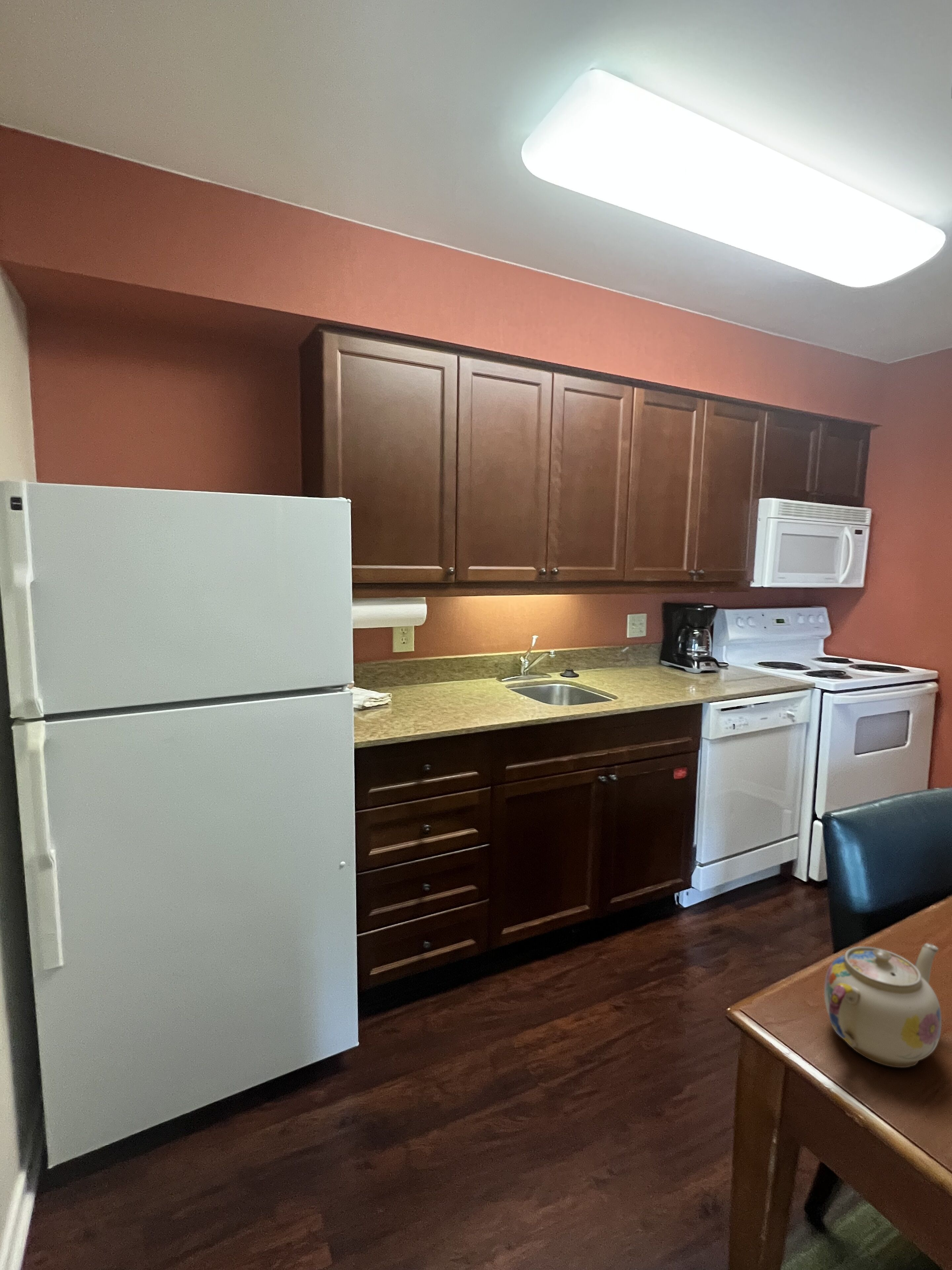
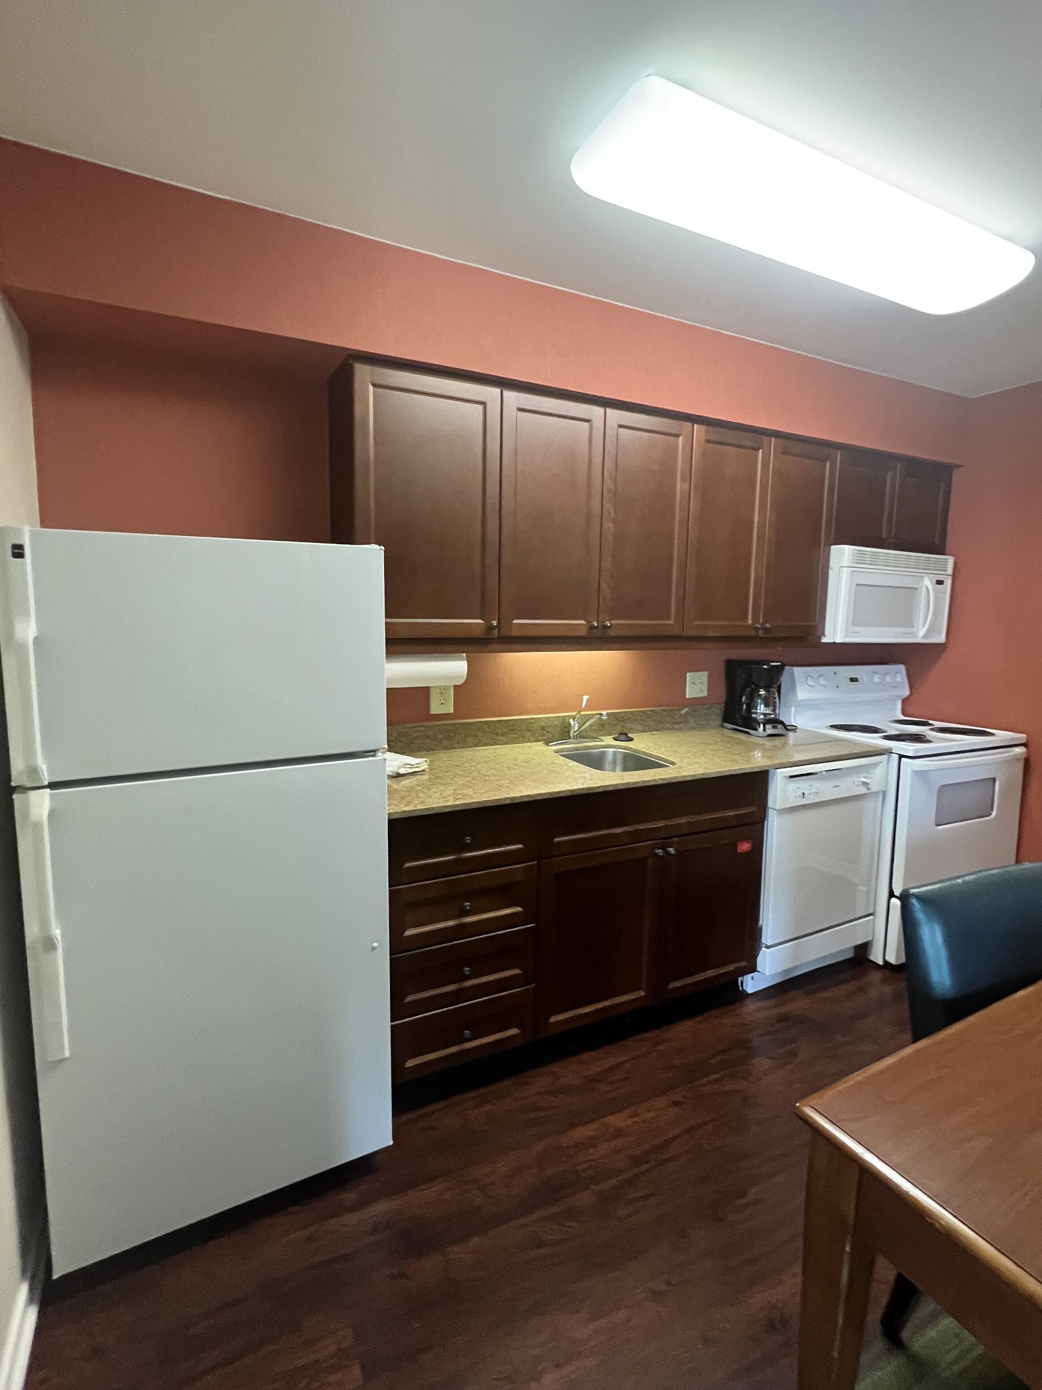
- teapot [824,943,942,1068]
